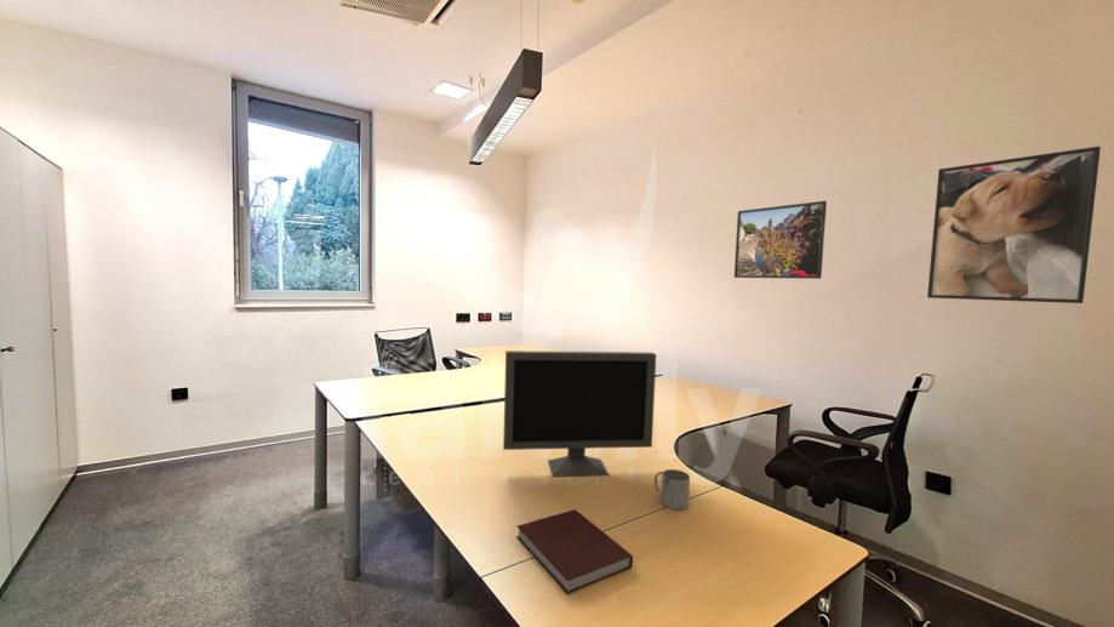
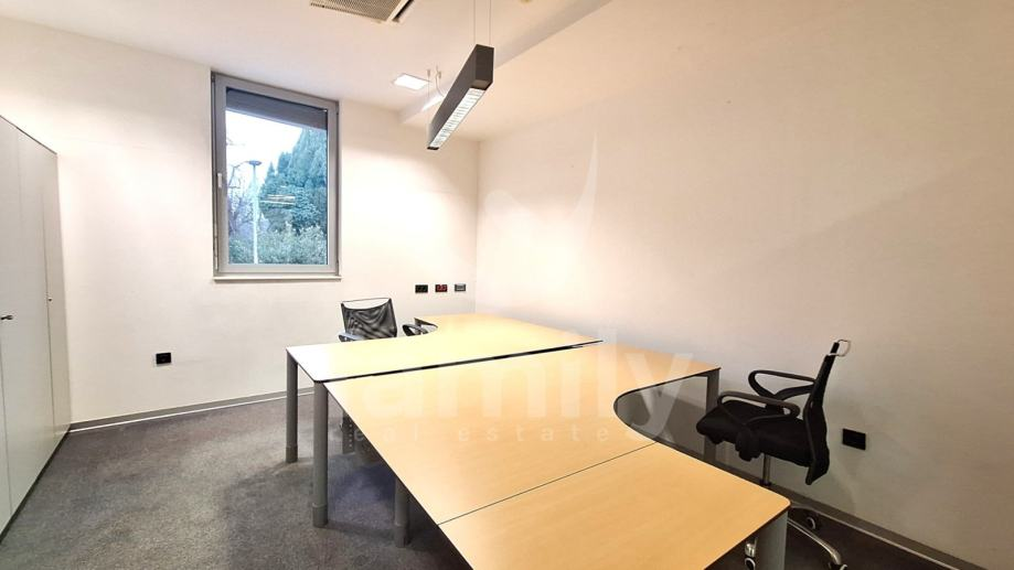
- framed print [926,146,1102,304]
- monitor [502,349,657,478]
- notebook [515,508,634,594]
- mug [653,468,691,511]
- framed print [733,200,828,280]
